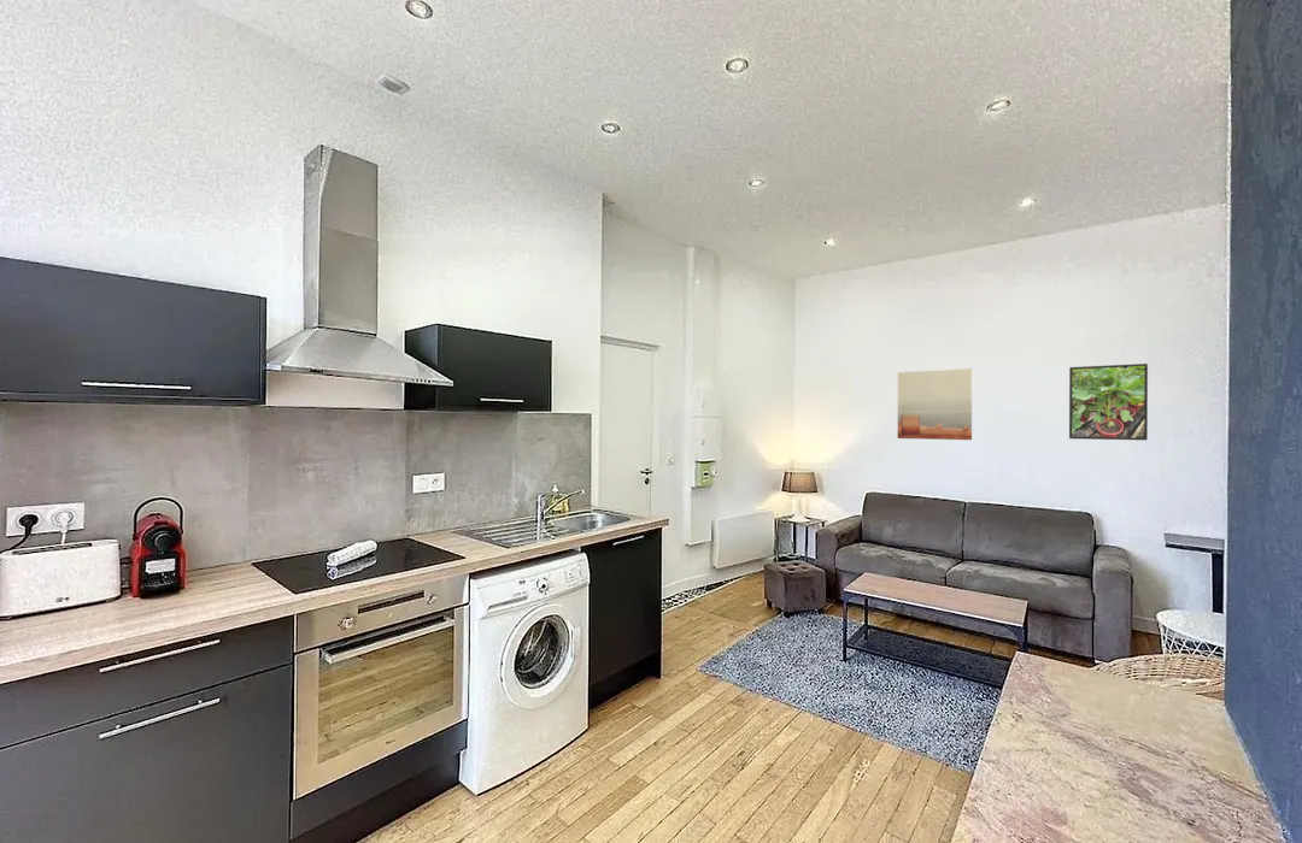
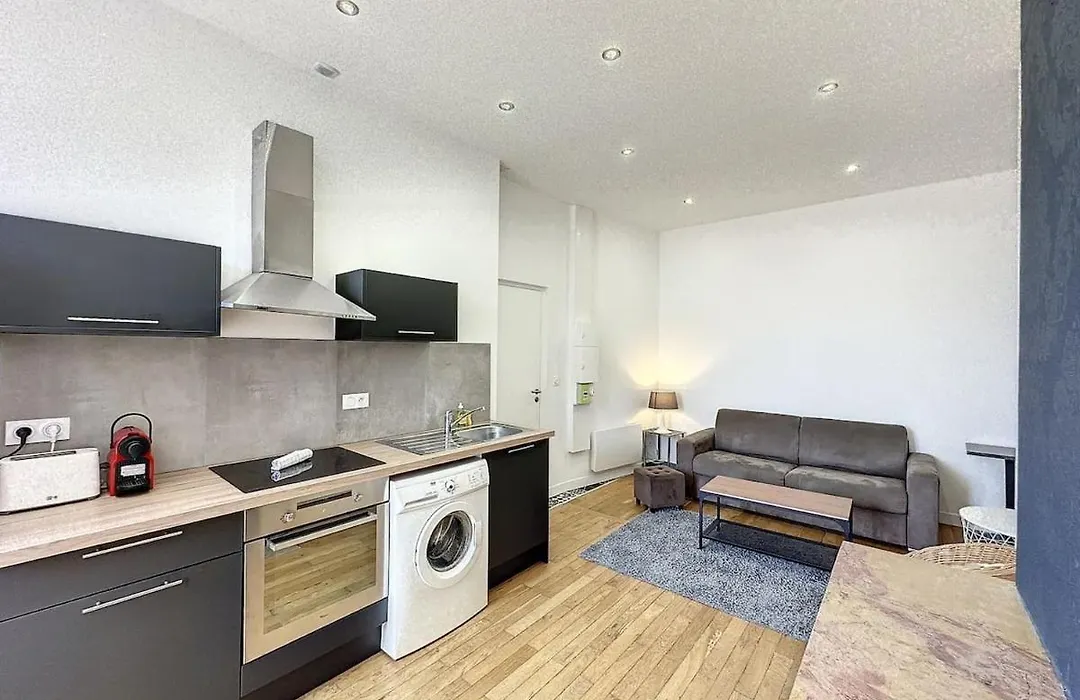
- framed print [1068,362,1149,442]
- wall art [897,367,973,441]
